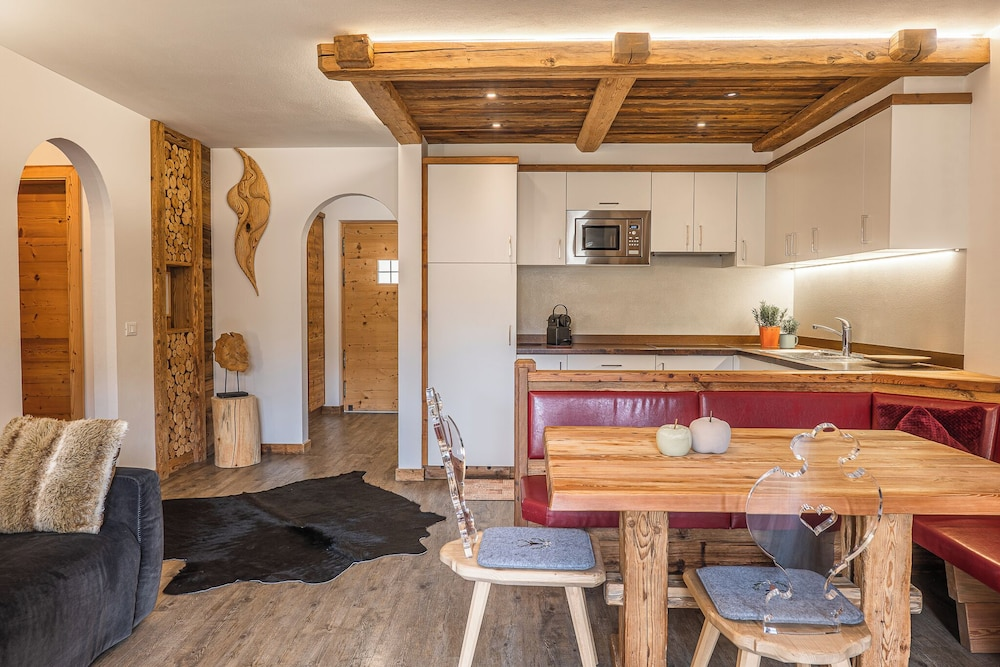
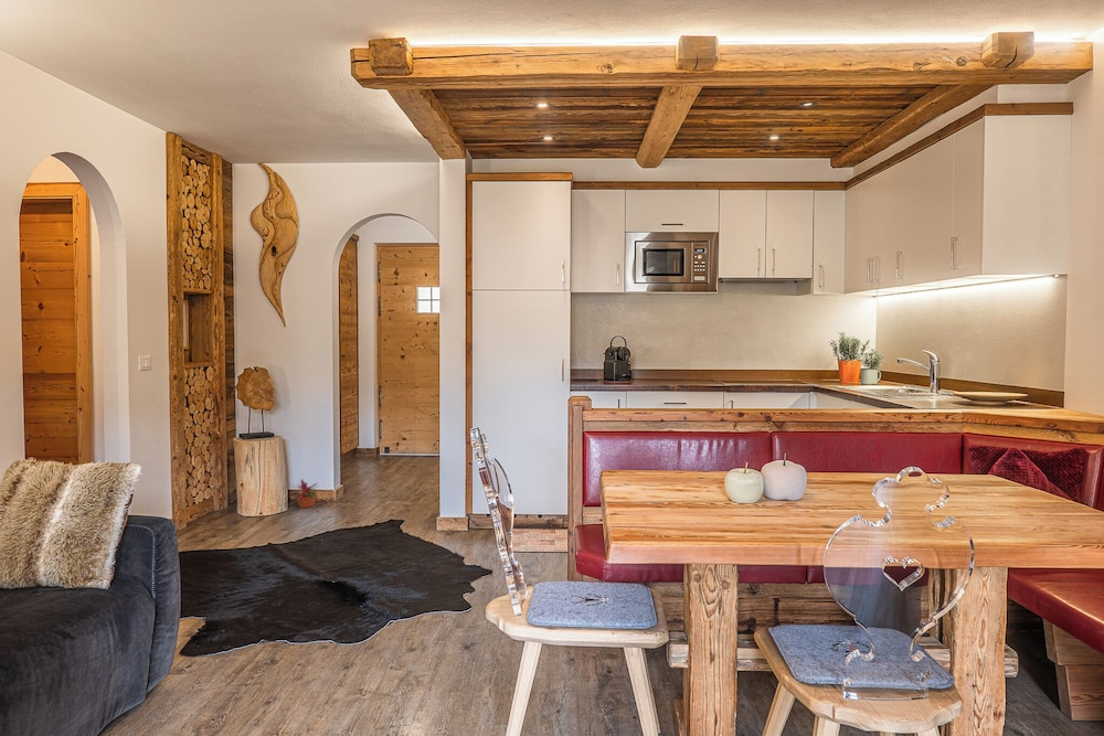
+ potted plant [290,478,325,509]
